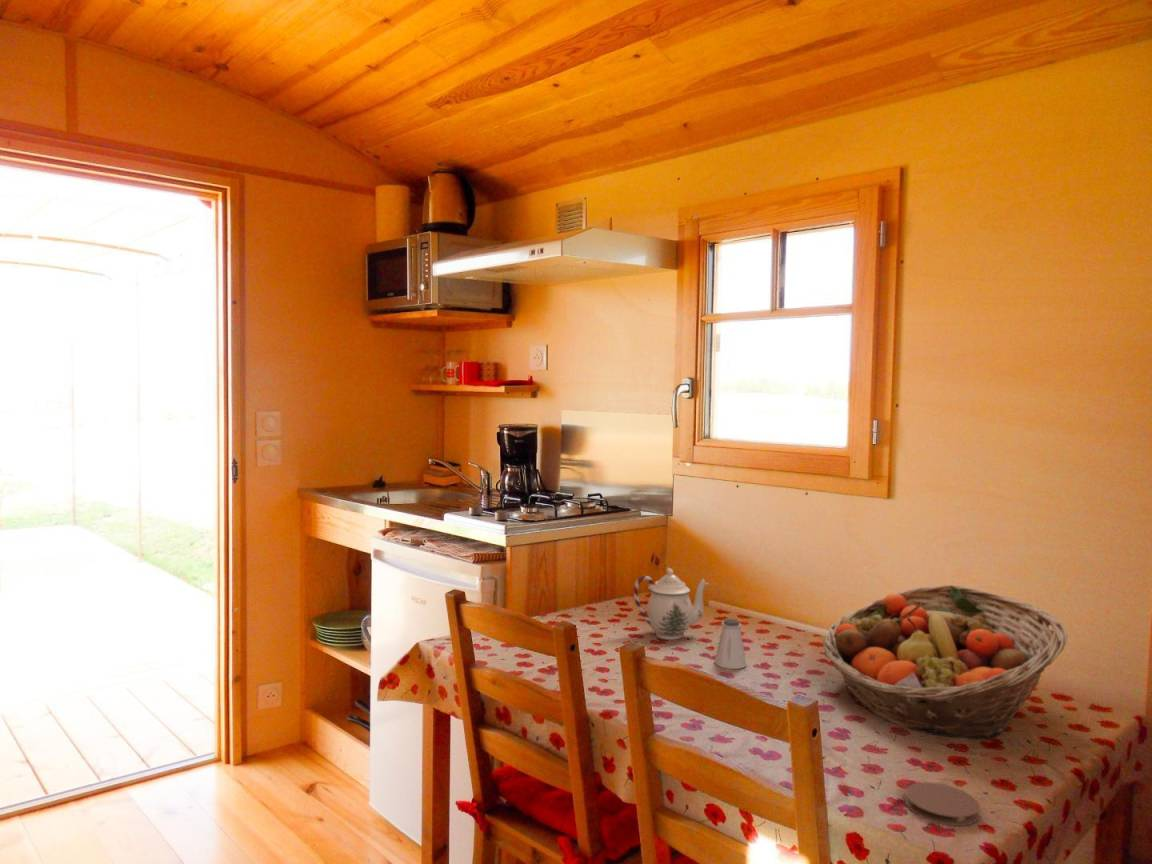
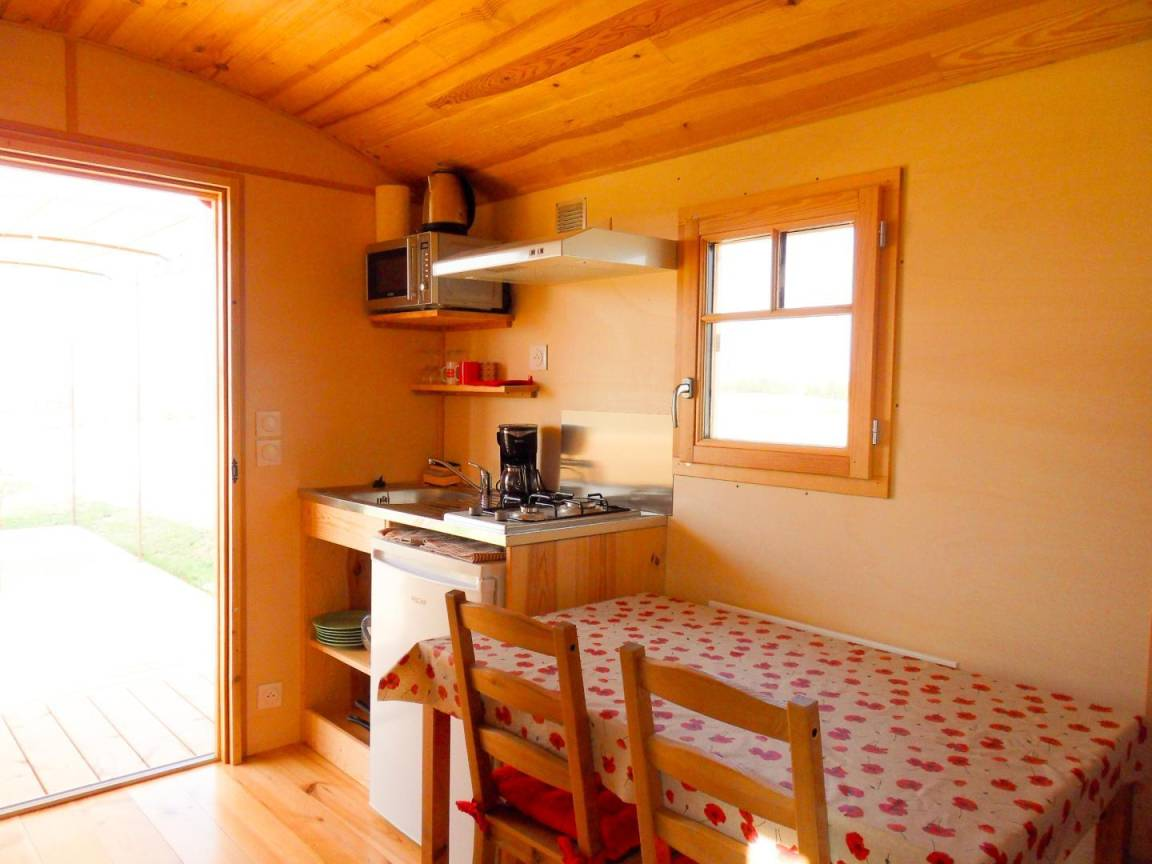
- fruit basket [822,584,1068,742]
- coaster [904,781,981,827]
- teapot [633,567,709,641]
- saltshaker [714,618,748,670]
